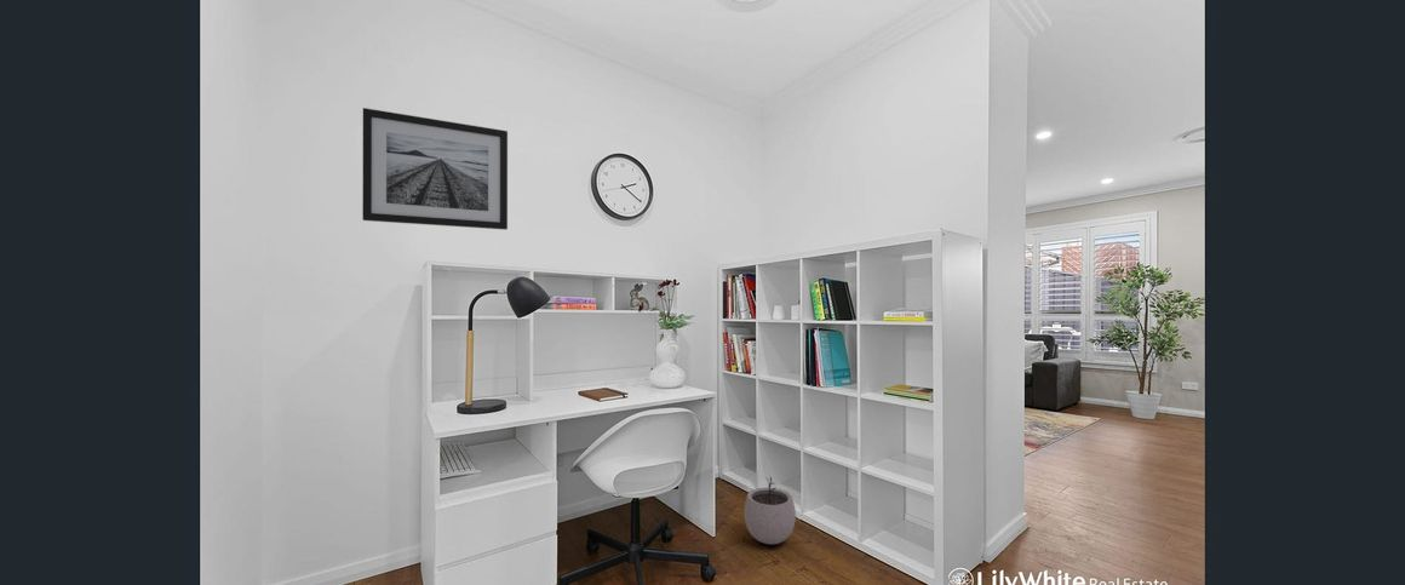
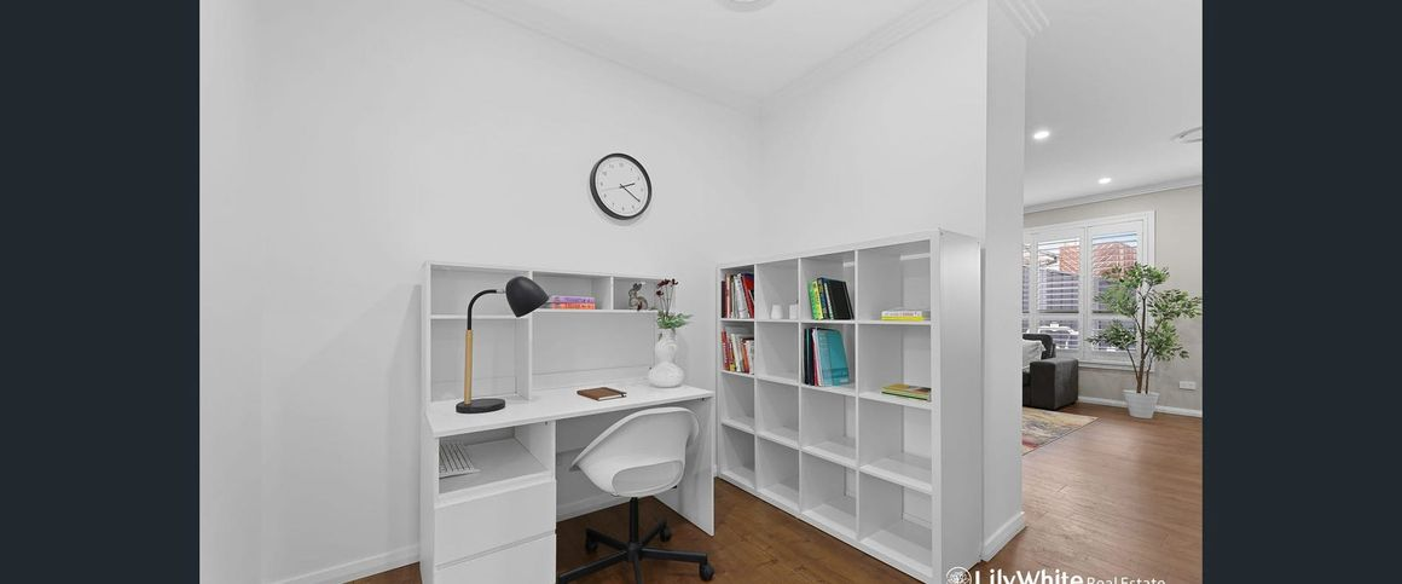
- wall art [361,107,509,230]
- plant pot [742,476,797,545]
